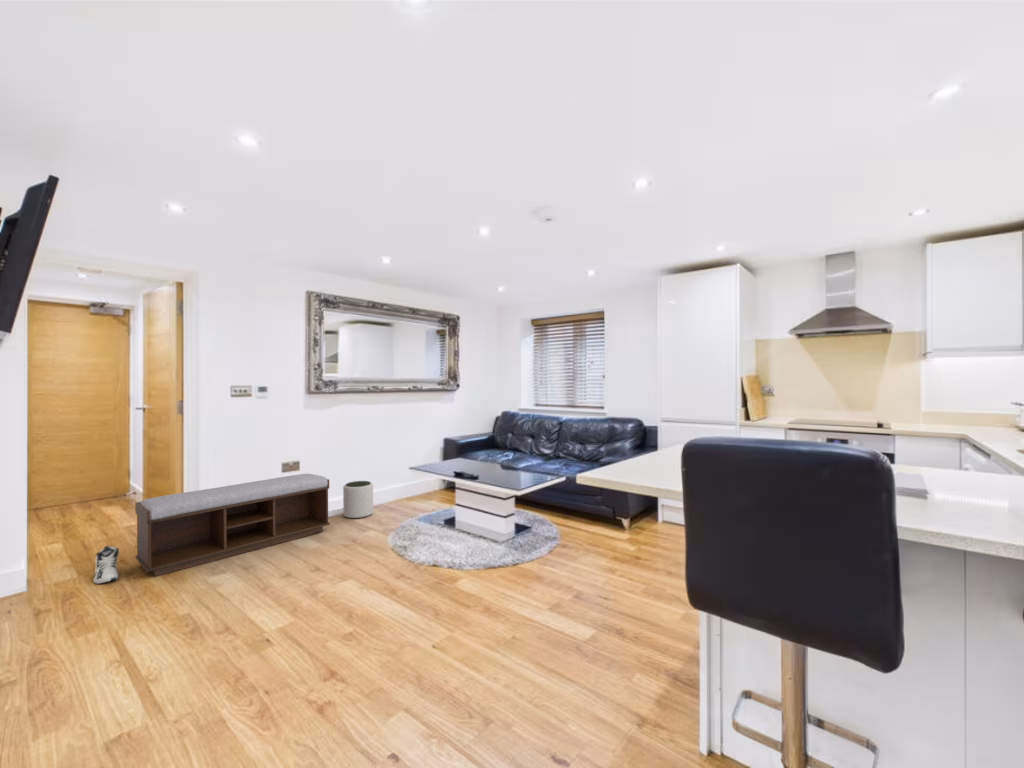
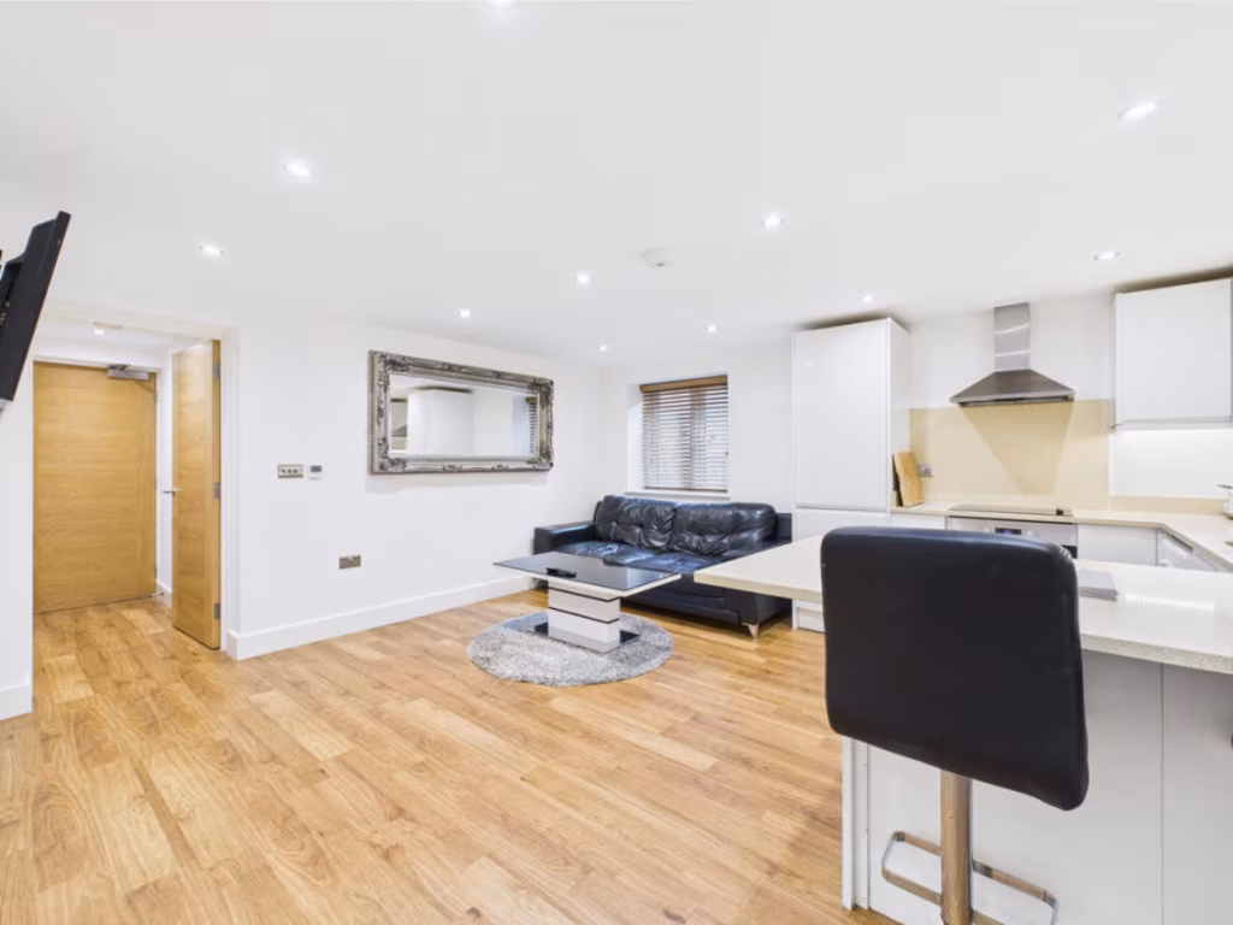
- bench [134,473,331,577]
- sneaker [92,545,120,585]
- plant pot [342,480,374,519]
